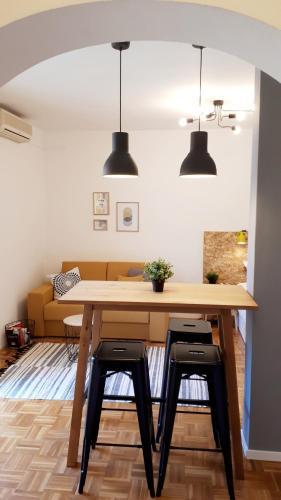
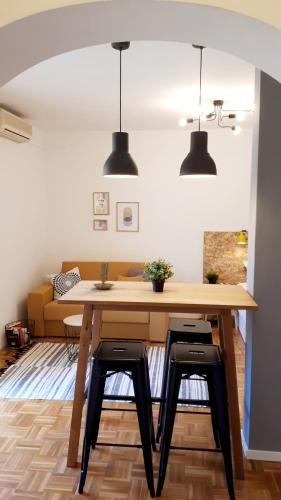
+ candle [92,261,115,290]
